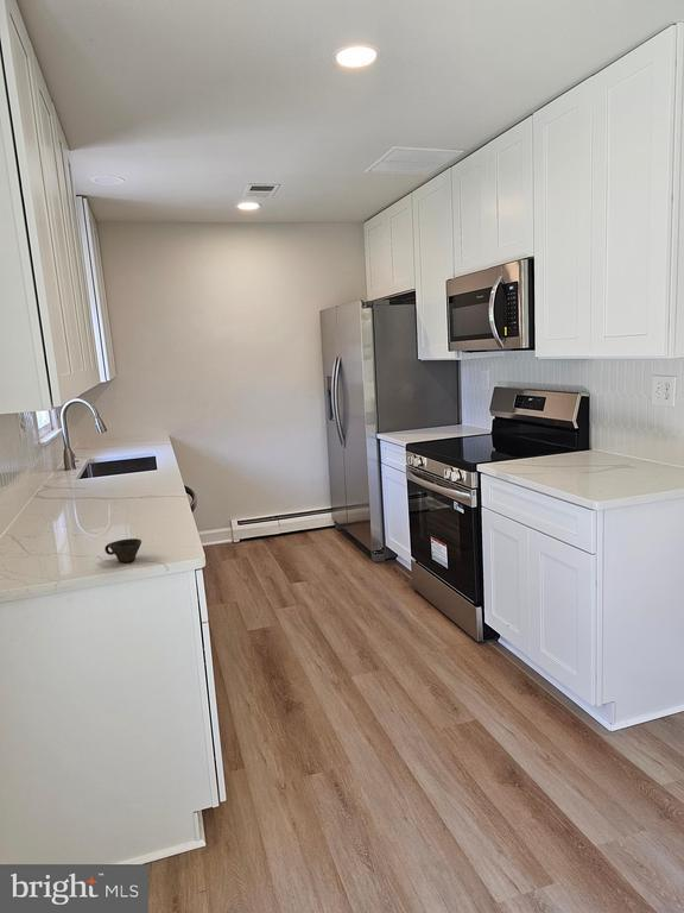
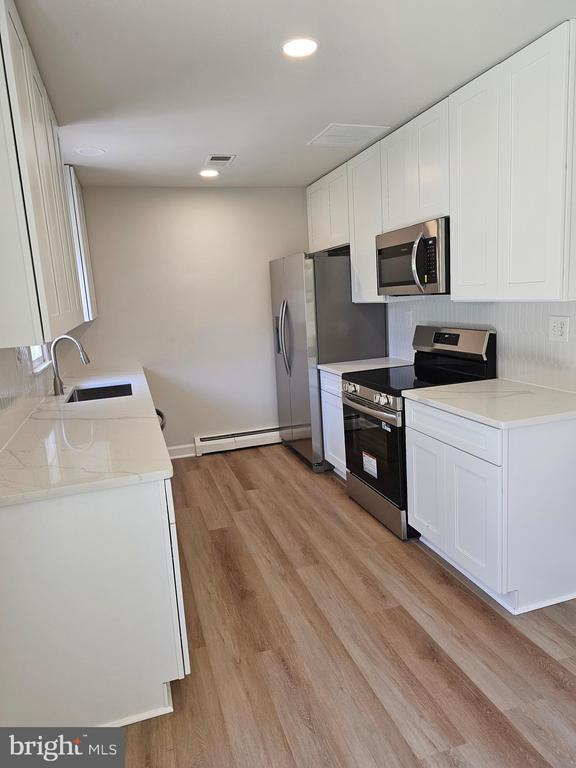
- cup [103,537,142,563]
